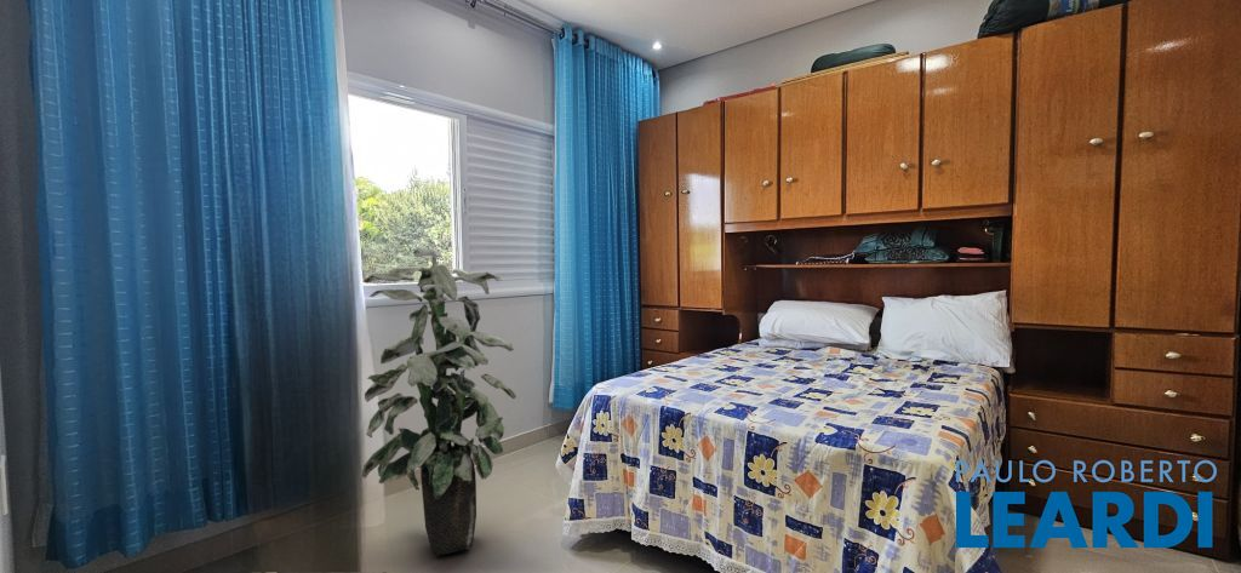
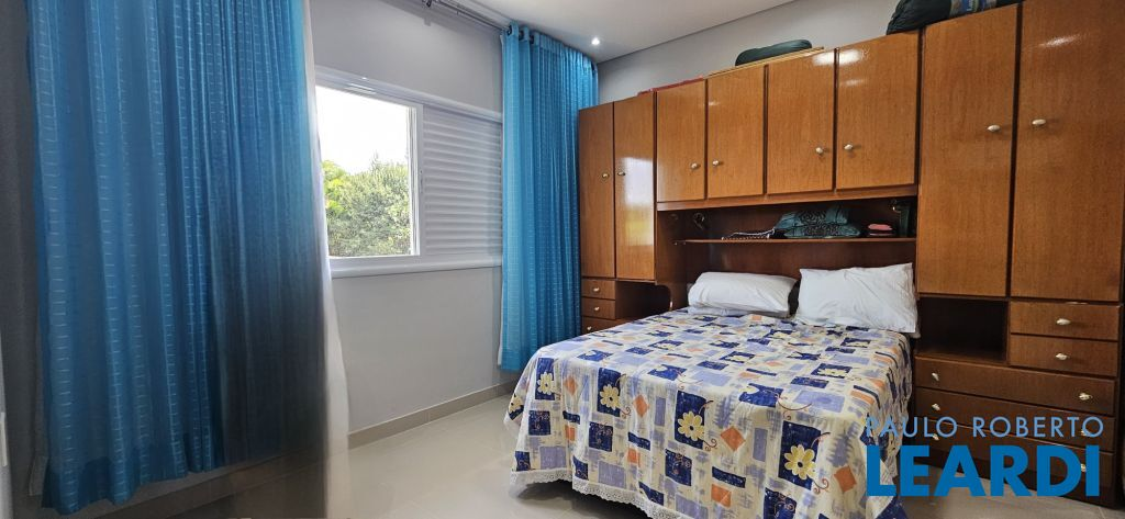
- indoor plant [361,247,517,557]
